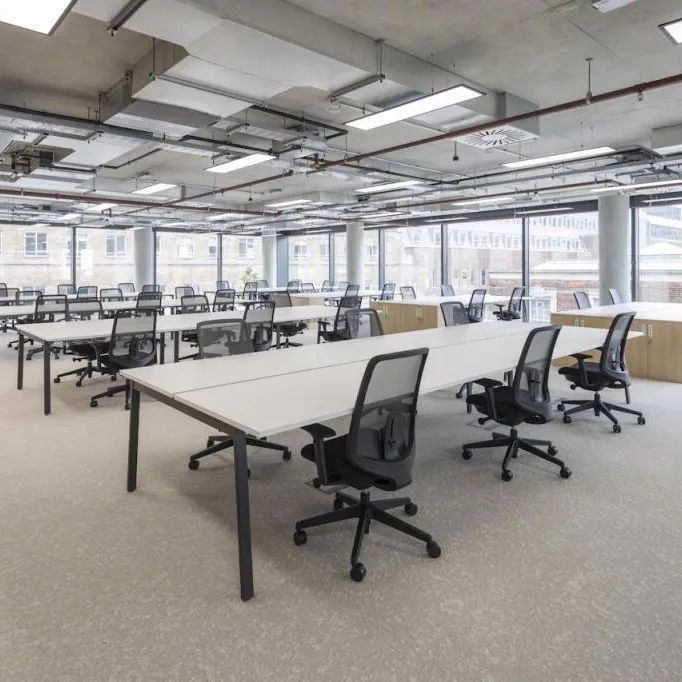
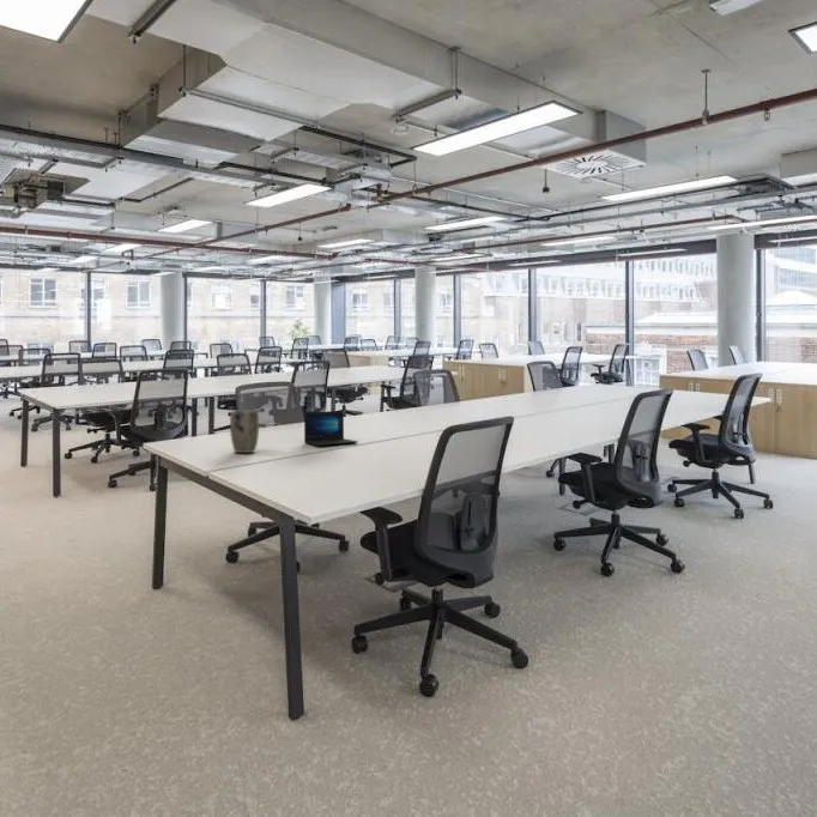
+ laptop [303,410,359,447]
+ plant pot [229,408,260,454]
